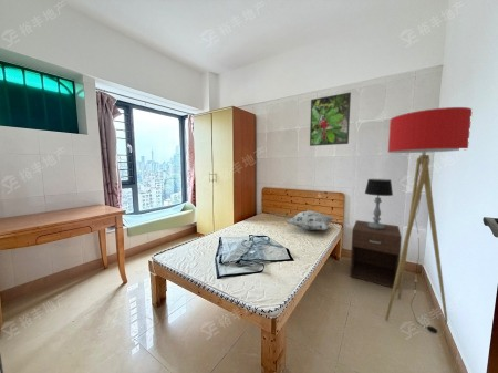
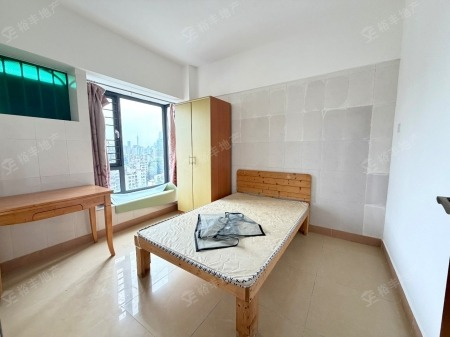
- floor lamp [385,106,473,334]
- nightstand [349,219,403,290]
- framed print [309,91,352,147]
- decorative pillow [284,209,336,231]
- table lamp [364,178,394,229]
